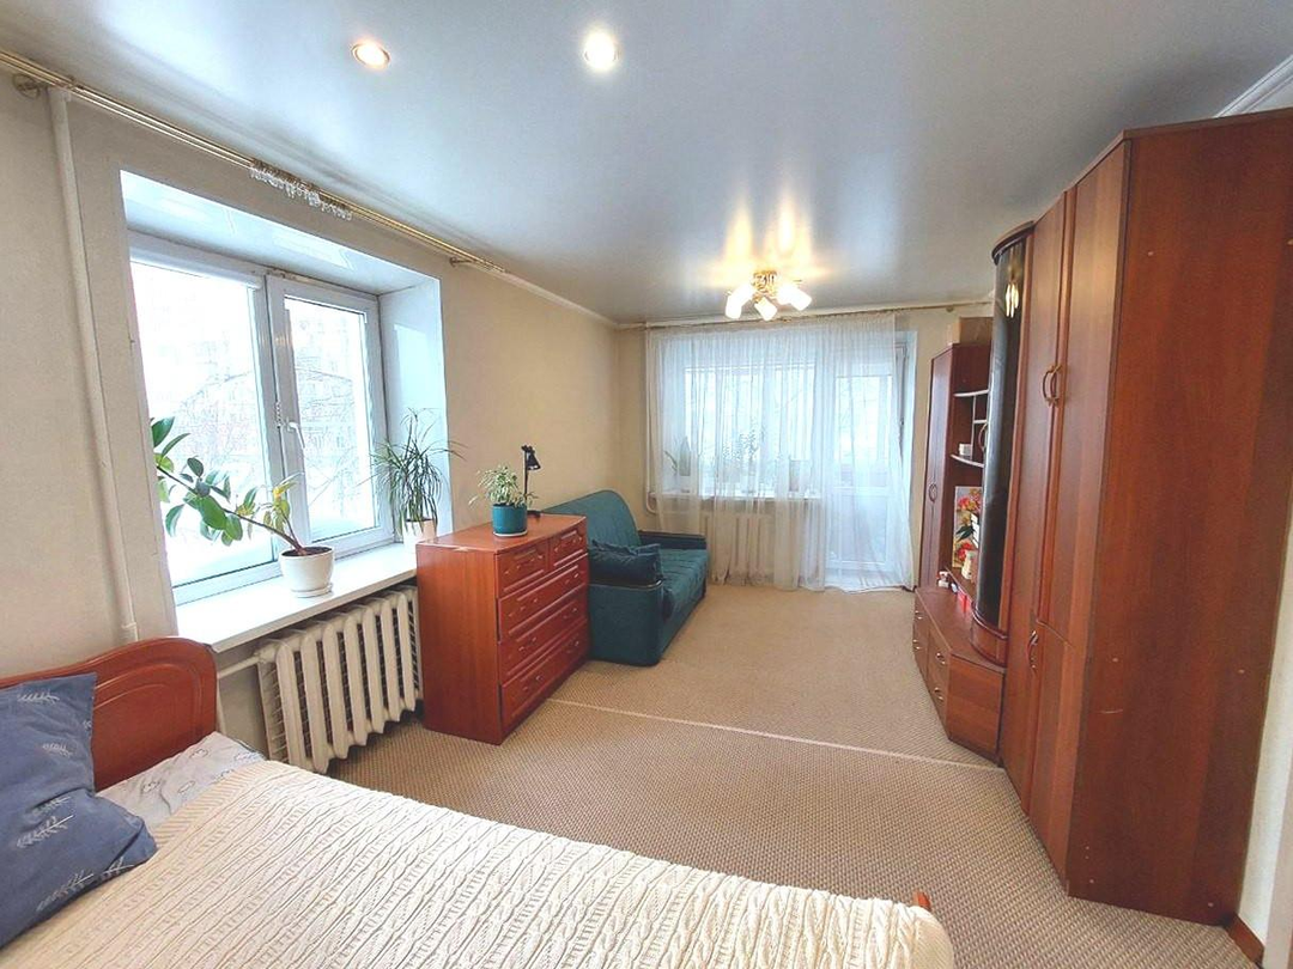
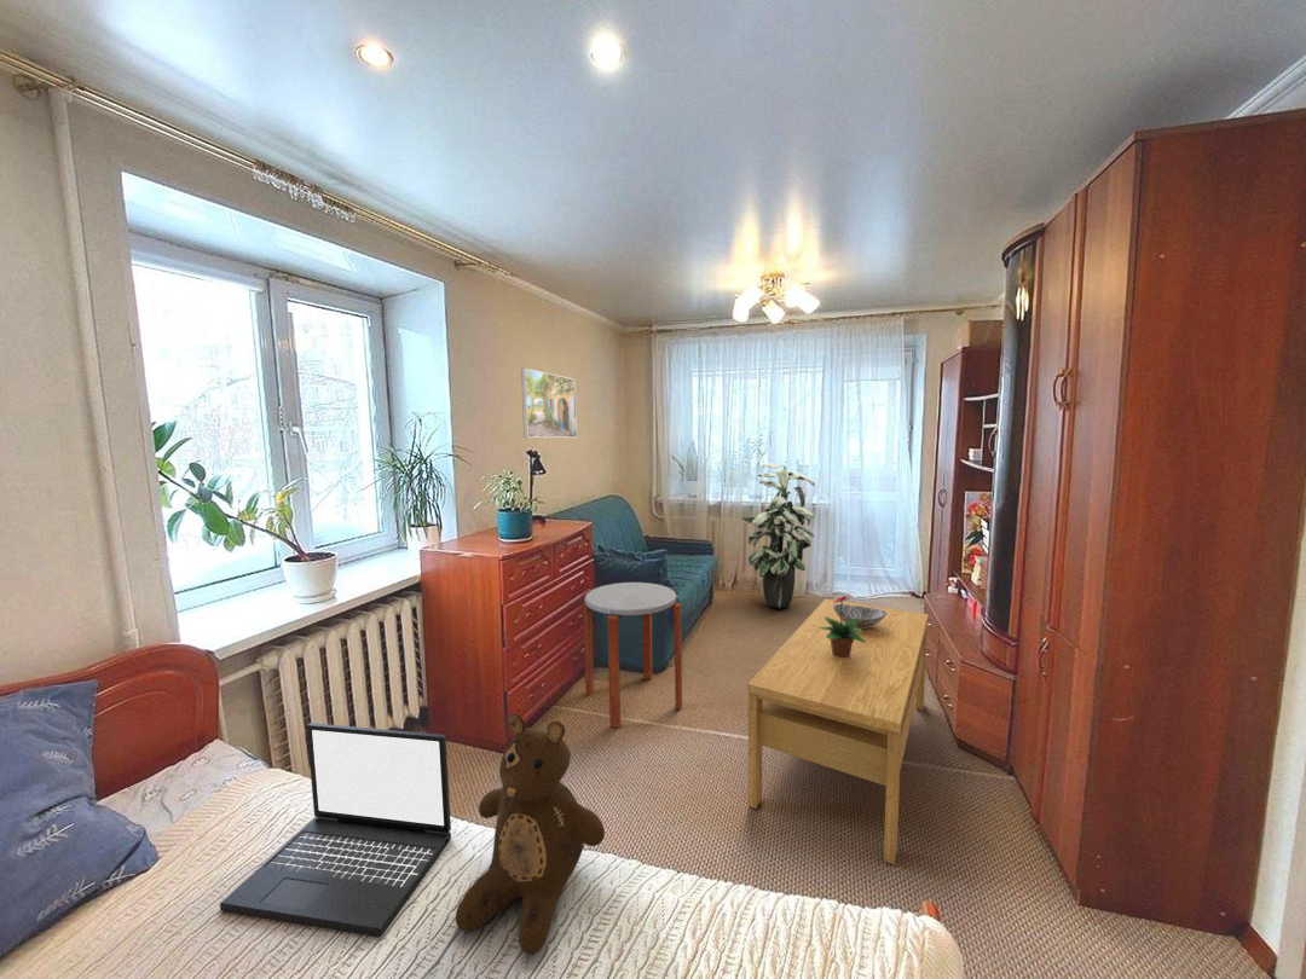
+ potted flower [819,592,867,659]
+ teddy bear [455,712,606,956]
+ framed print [520,367,578,439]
+ coffee table [746,597,930,865]
+ side table [582,581,683,729]
+ indoor plant [741,462,816,609]
+ laptop [219,722,452,938]
+ decorative bowl [833,604,888,628]
